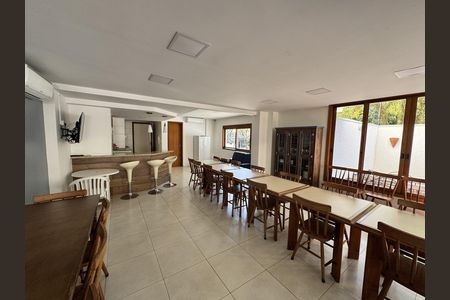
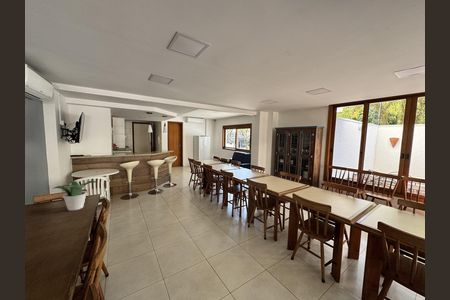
+ potted plant [51,180,99,211]
